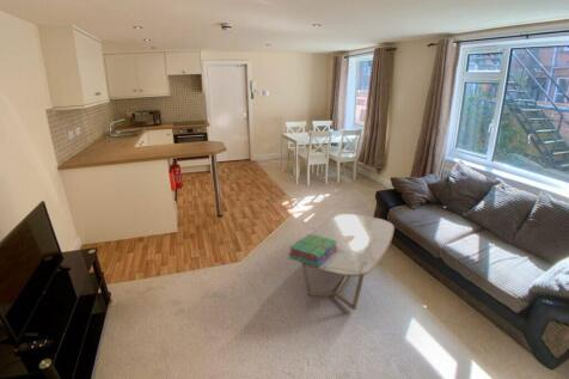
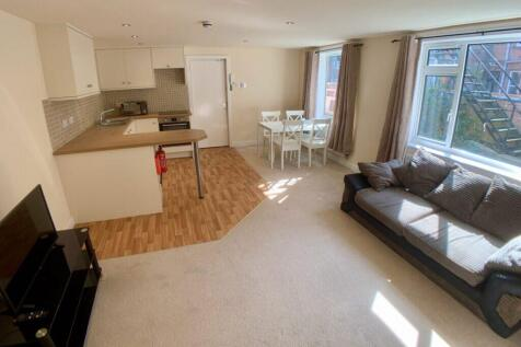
- stack of books [287,233,337,267]
- coffee table [299,213,396,311]
